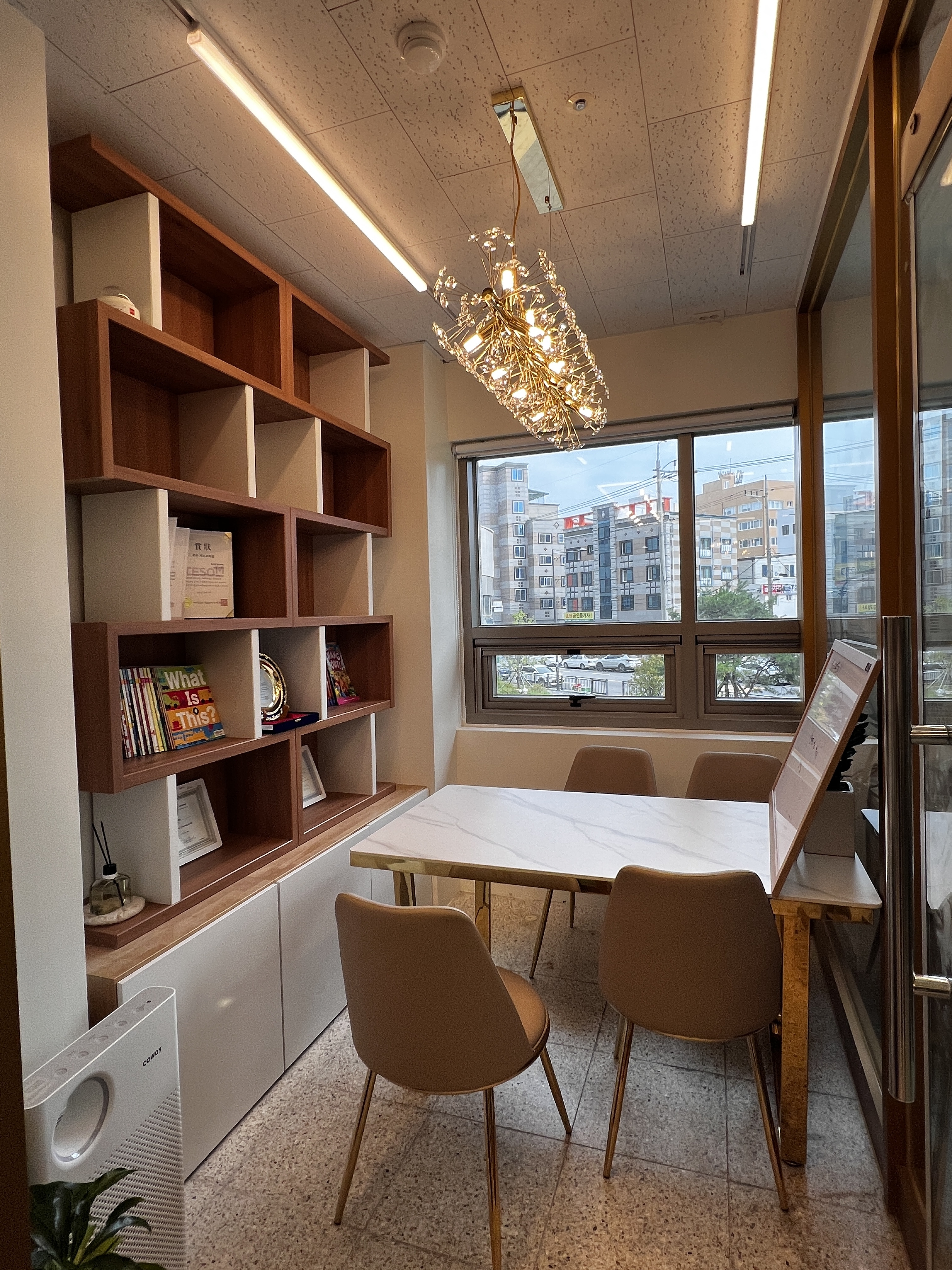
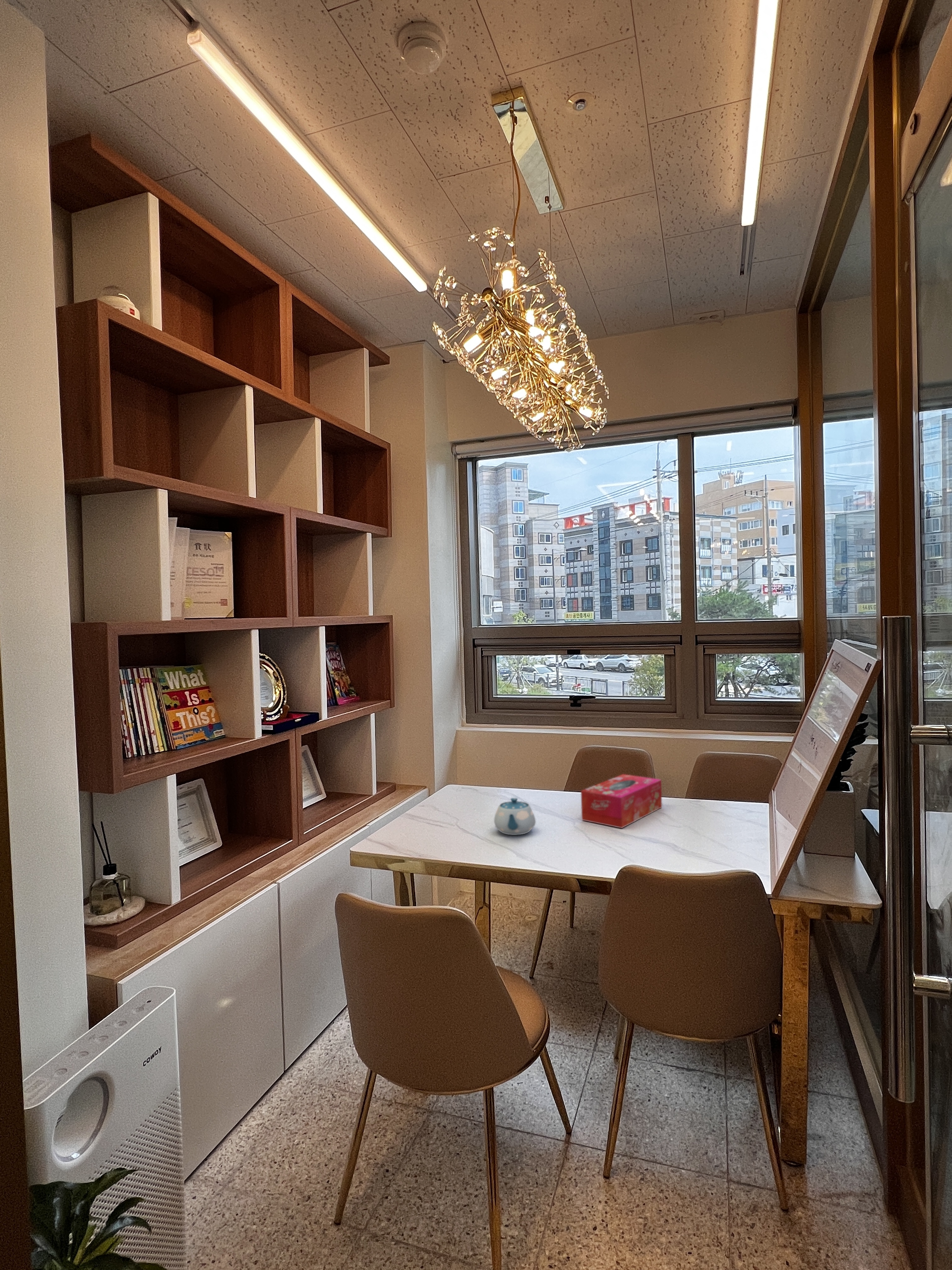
+ tissue box [581,774,662,828]
+ chinaware [494,798,536,835]
